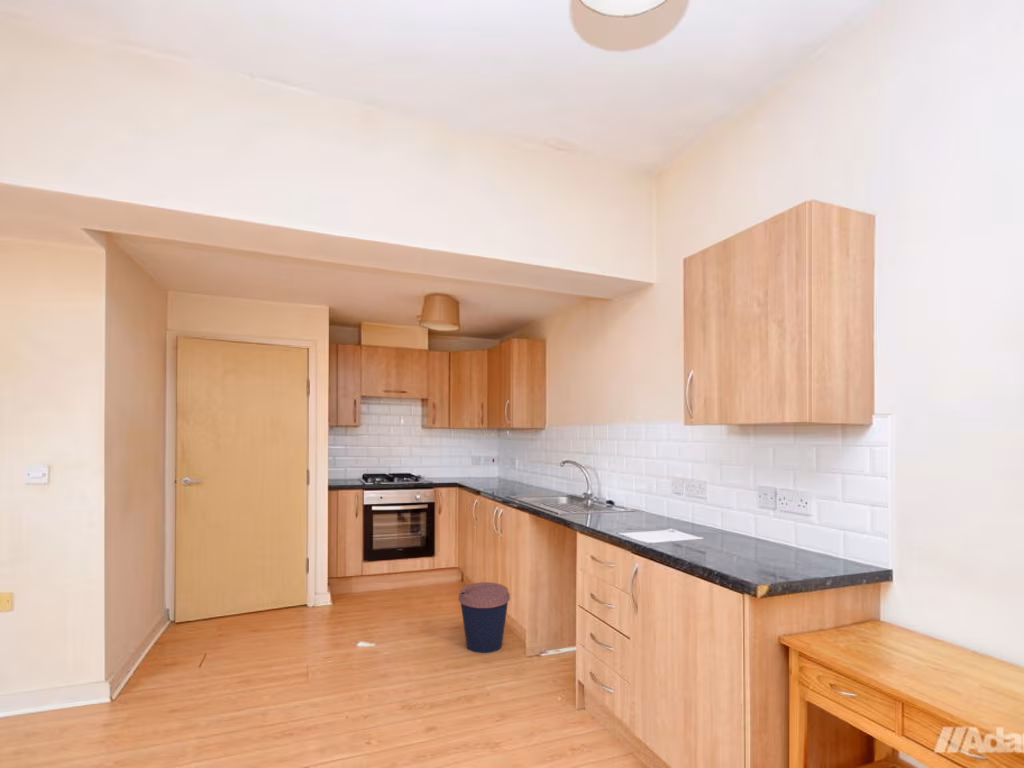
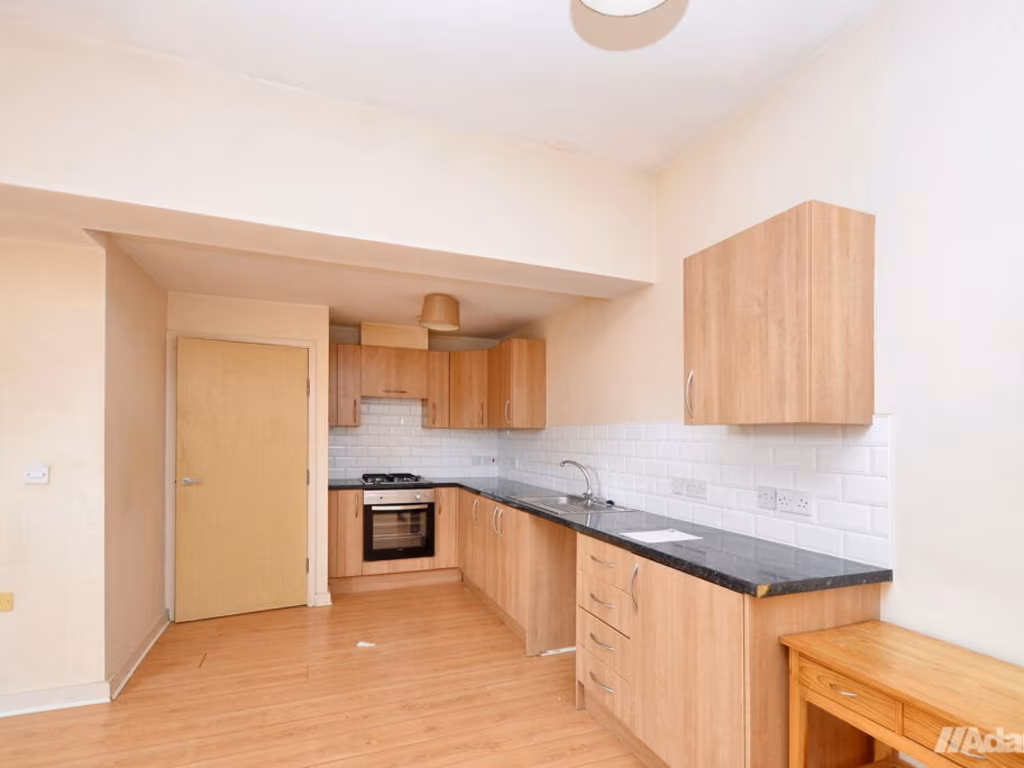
- coffee cup [458,581,511,654]
